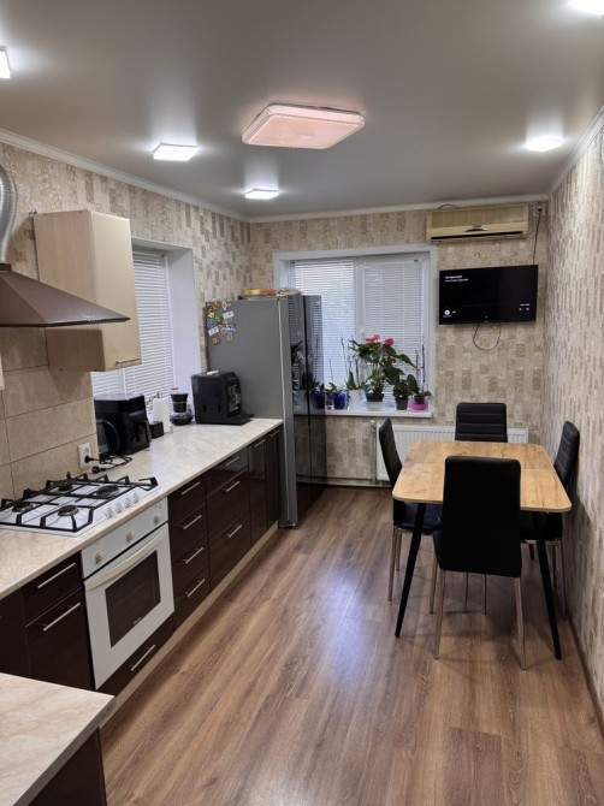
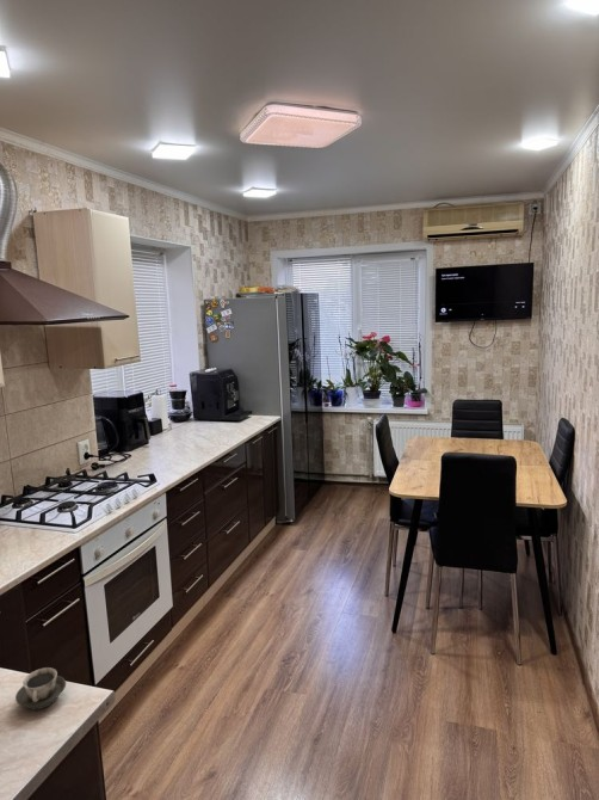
+ cup [14,666,67,712]
